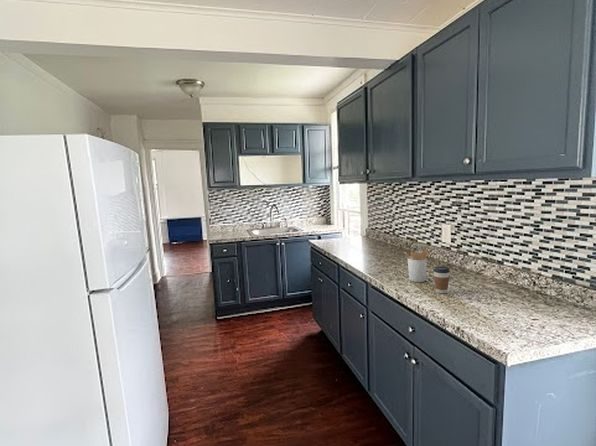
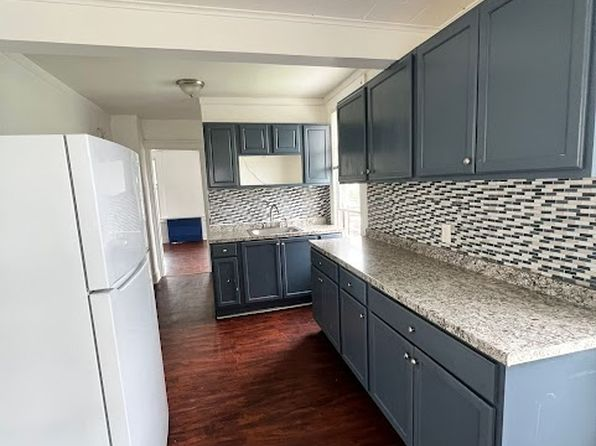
- coffee cup [432,265,451,294]
- utensil holder [403,247,429,283]
